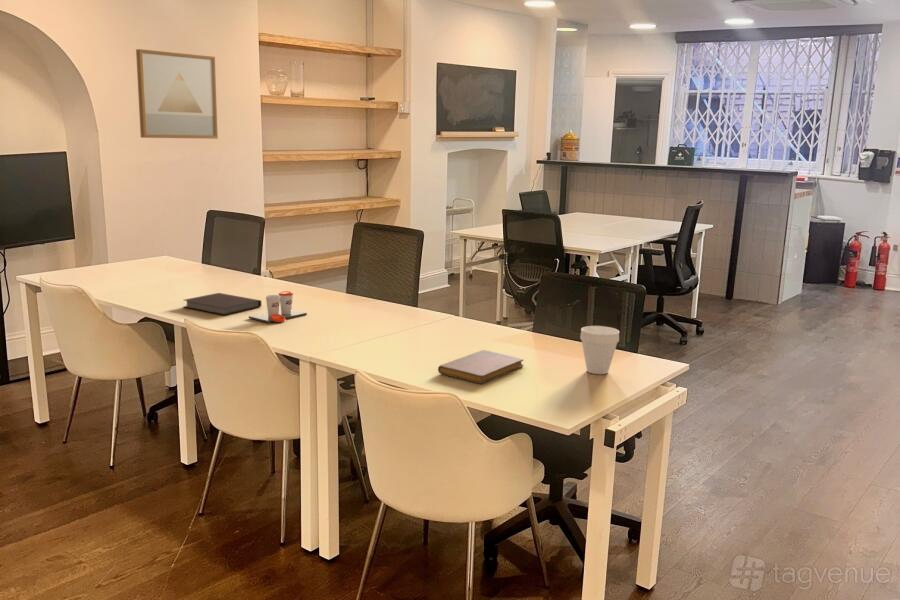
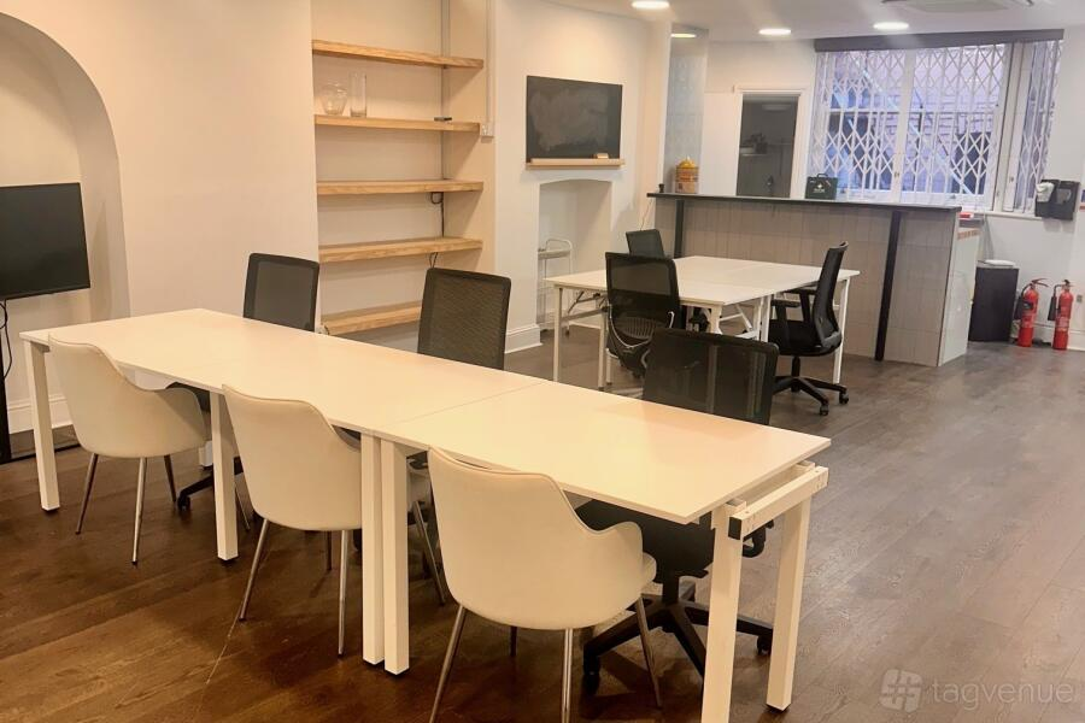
- cup [248,290,308,324]
- wall art [135,48,219,140]
- notebook [437,349,524,385]
- cup [579,325,620,375]
- notebook [183,292,262,316]
